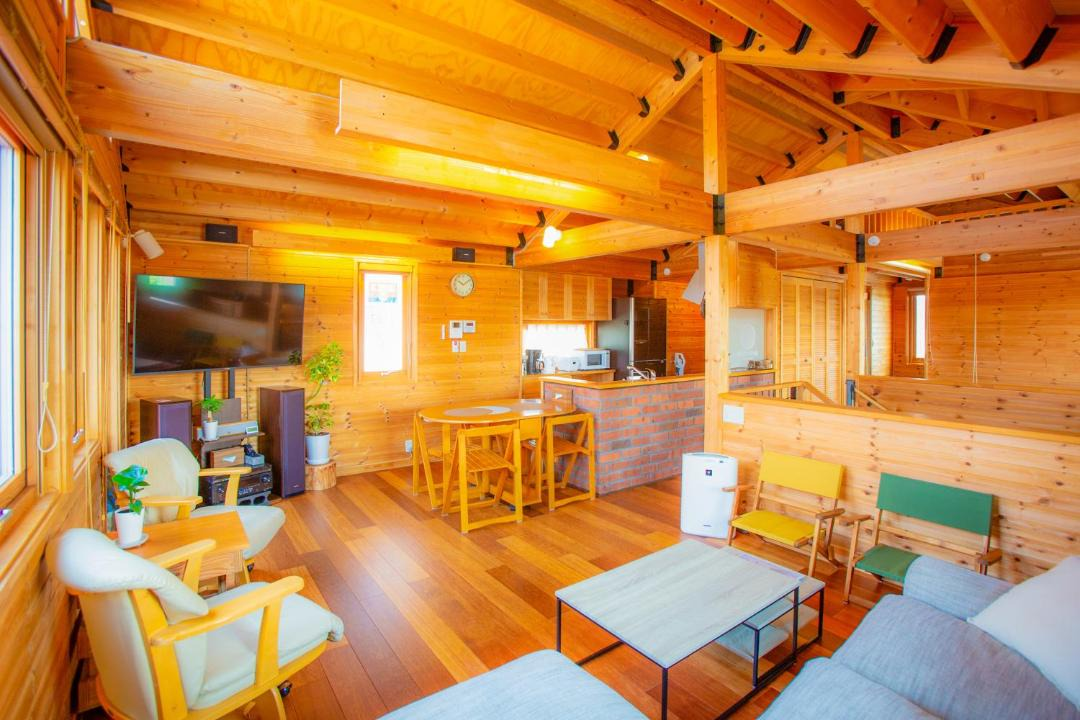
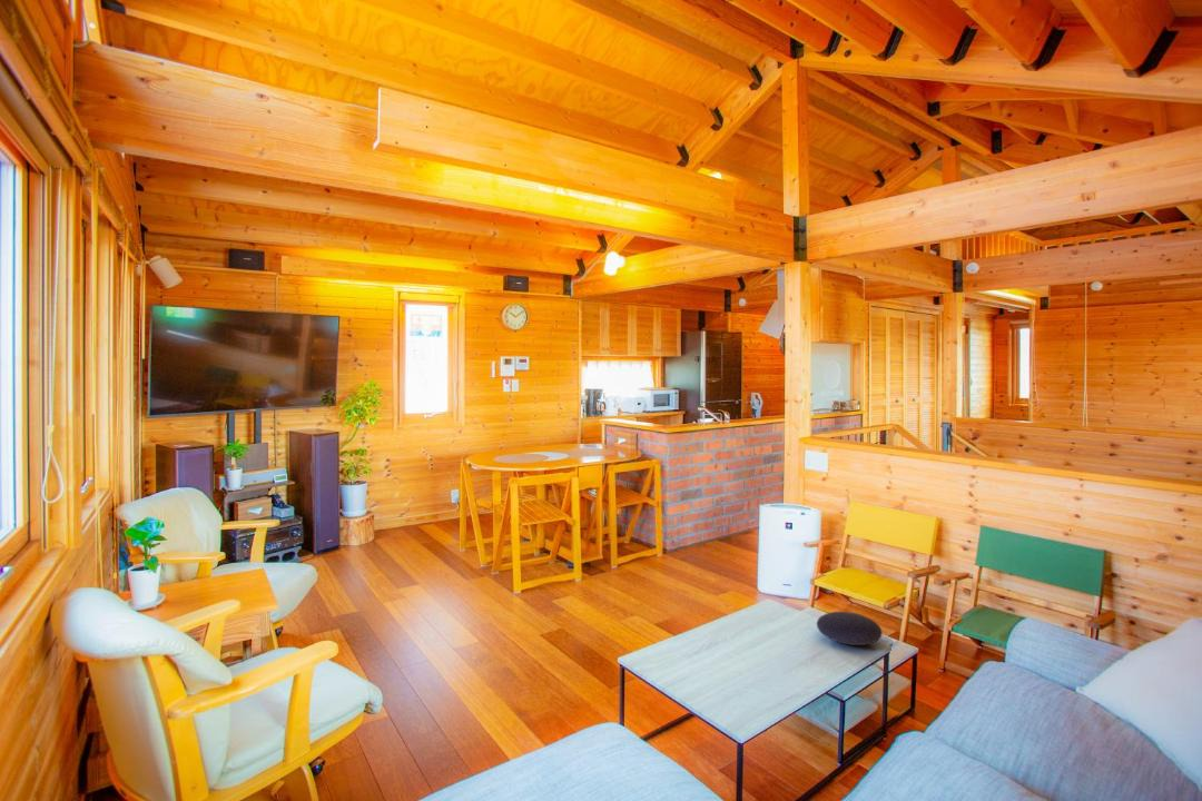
+ cushion [816,611,884,646]
